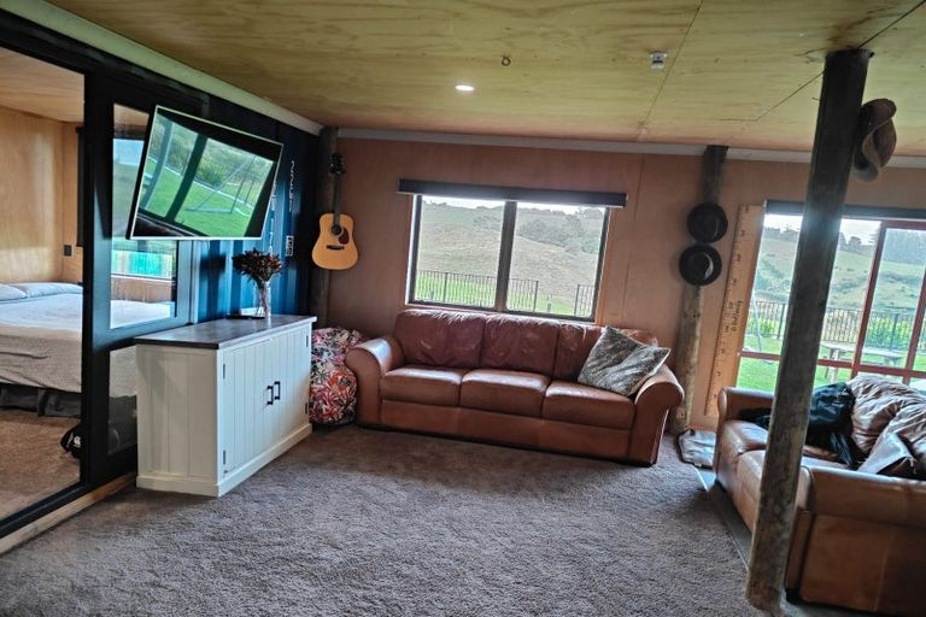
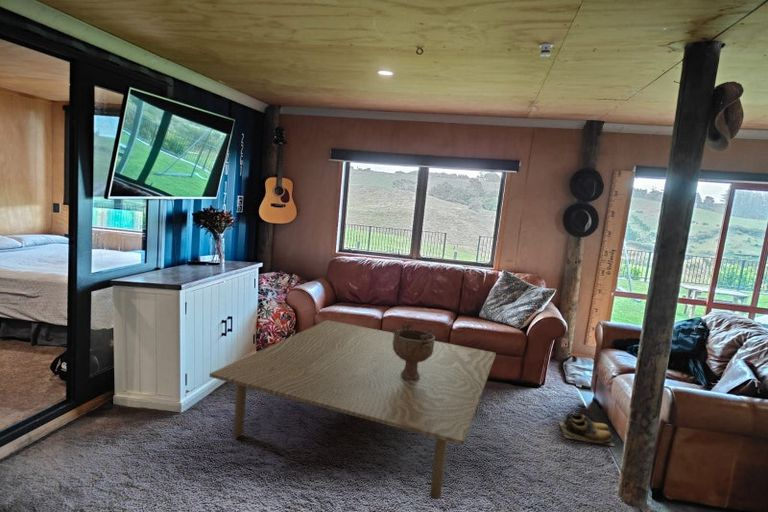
+ decorative bowl [393,322,436,380]
+ shoes [558,412,616,447]
+ coffee table [208,319,497,501]
